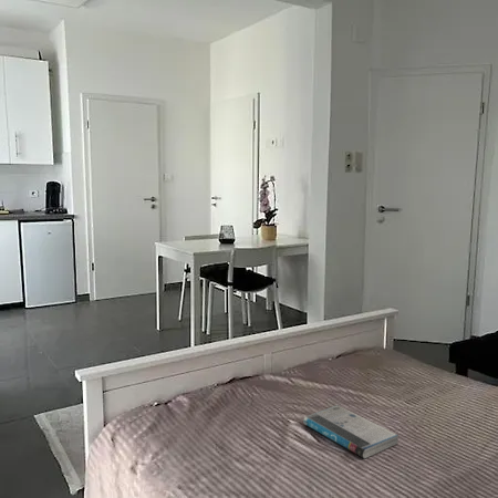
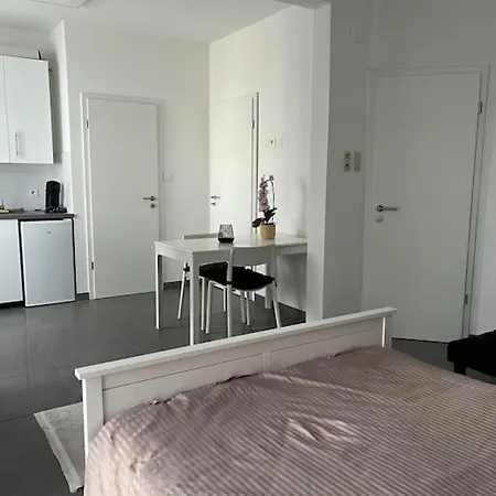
- book [302,404,400,459]
